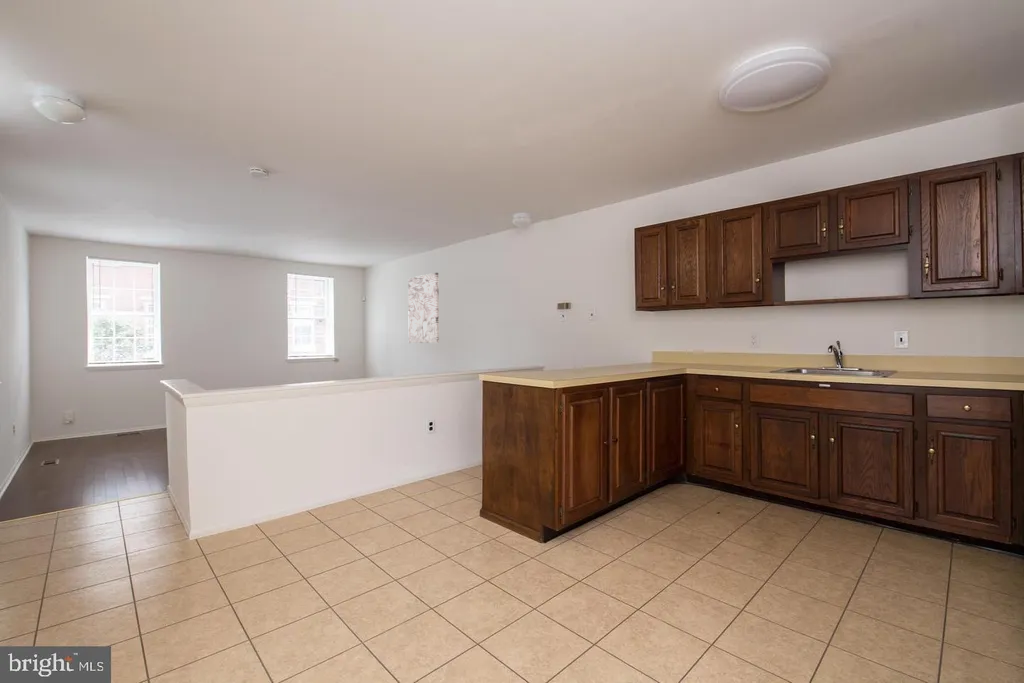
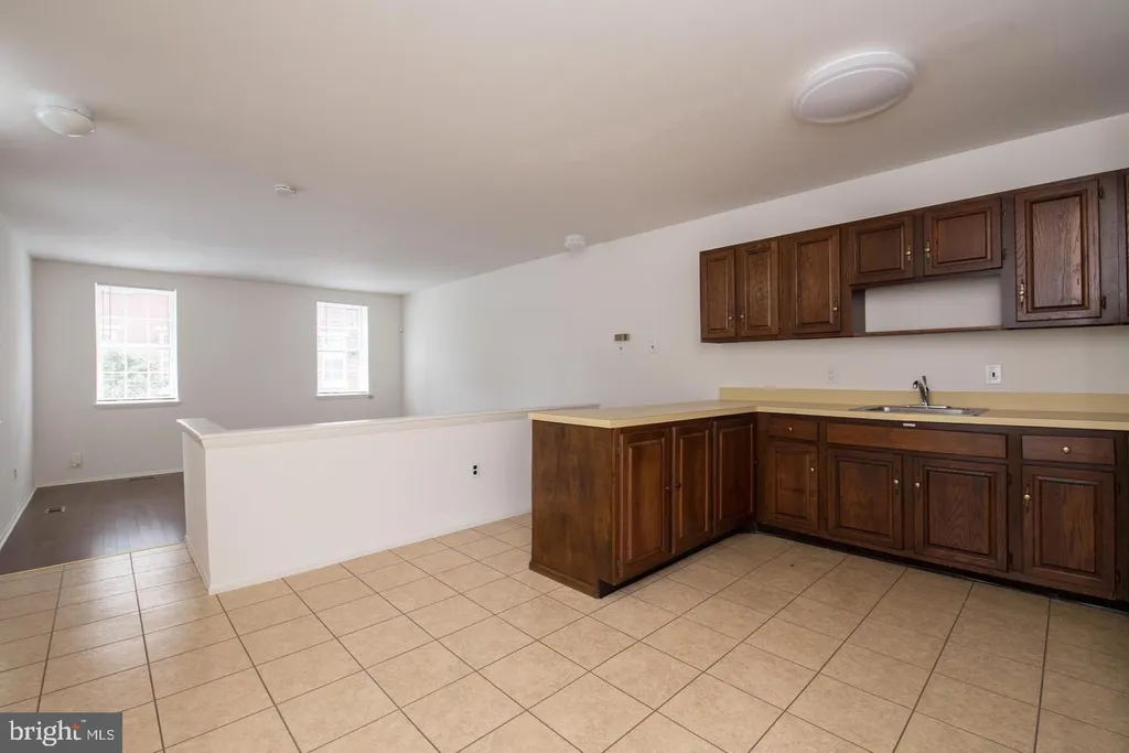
- wall art [407,272,440,344]
